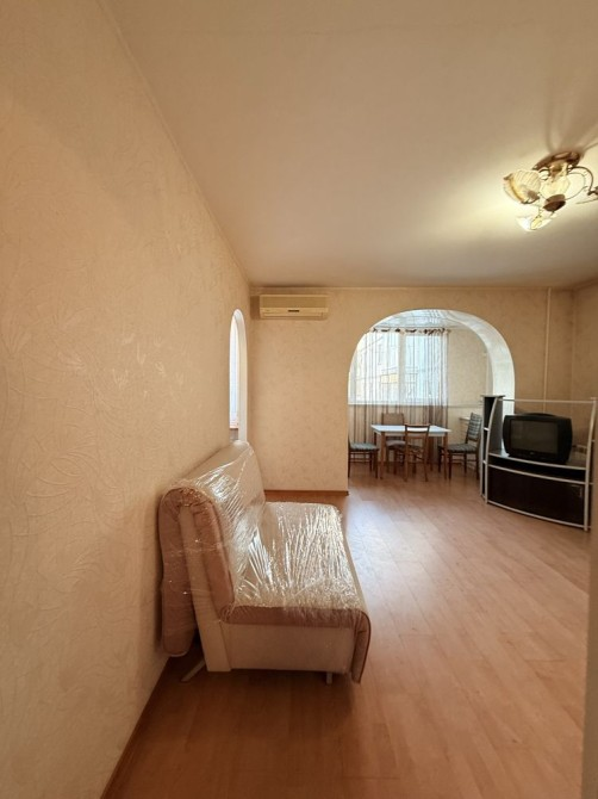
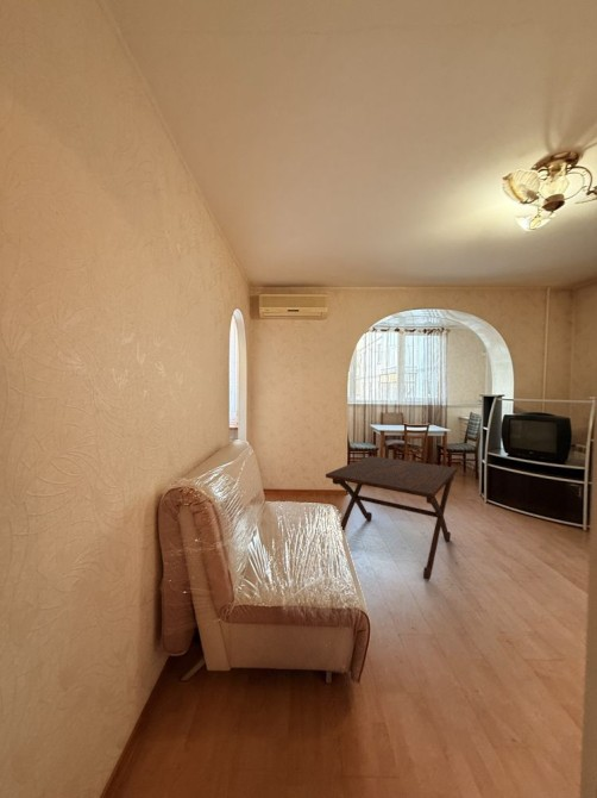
+ side table [325,455,459,581]
